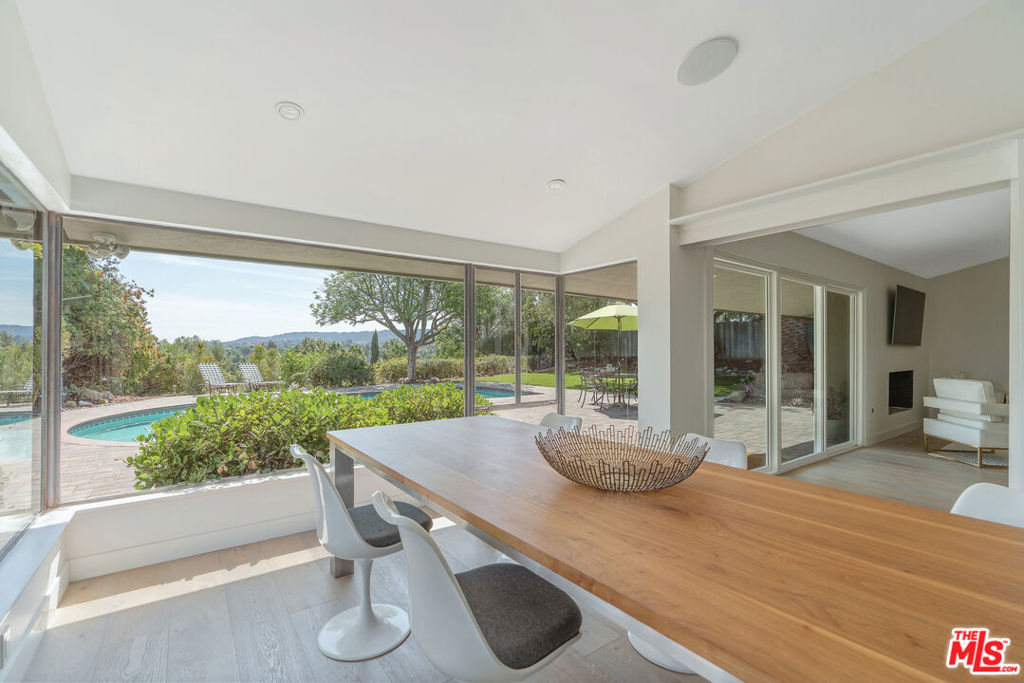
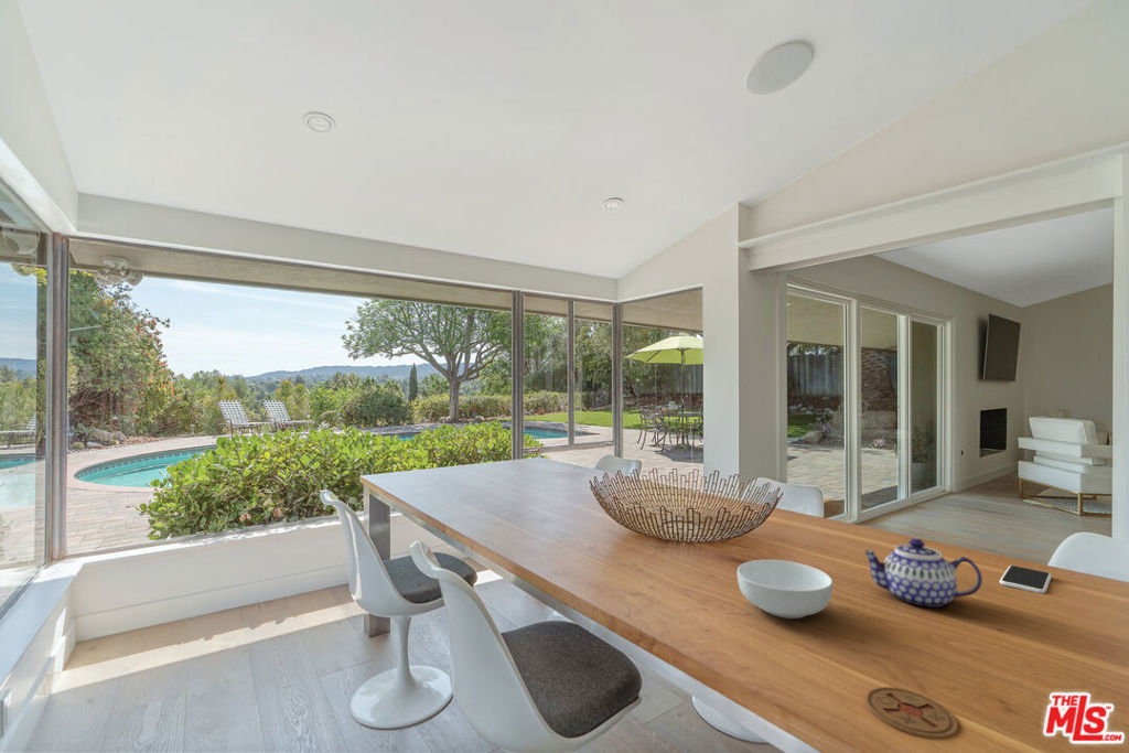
+ smartphone [999,564,1053,594]
+ teapot [862,537,983,609]
+ coaster [864,686,959,740]
+ cereal bowl [736,559,834,620]
